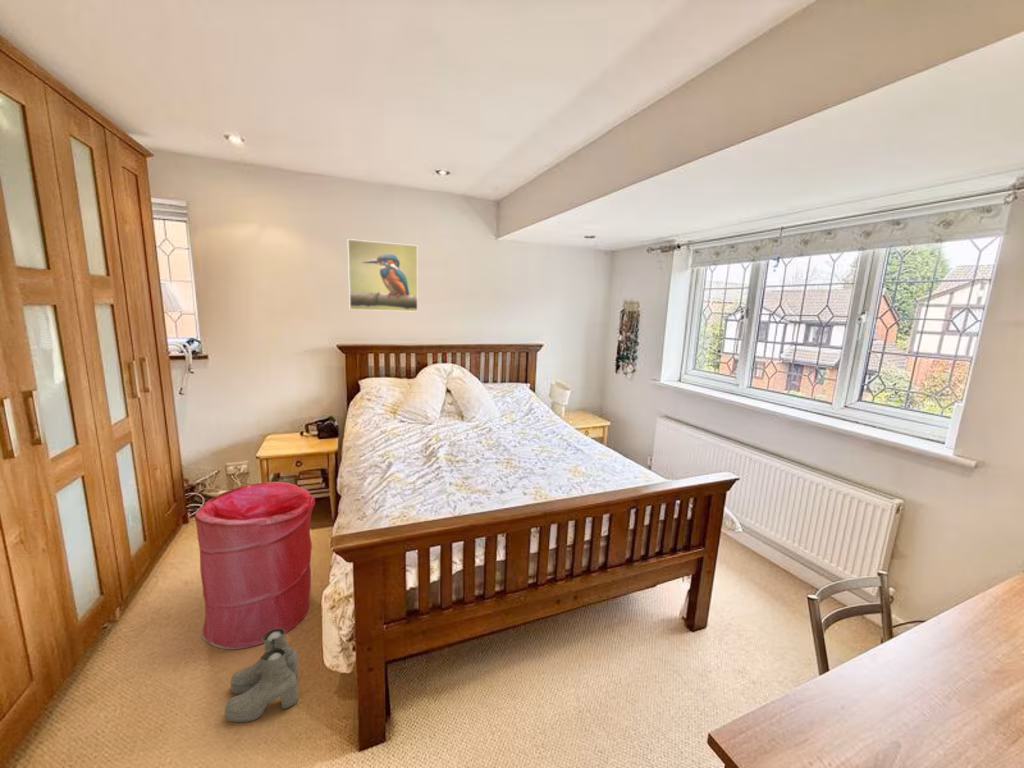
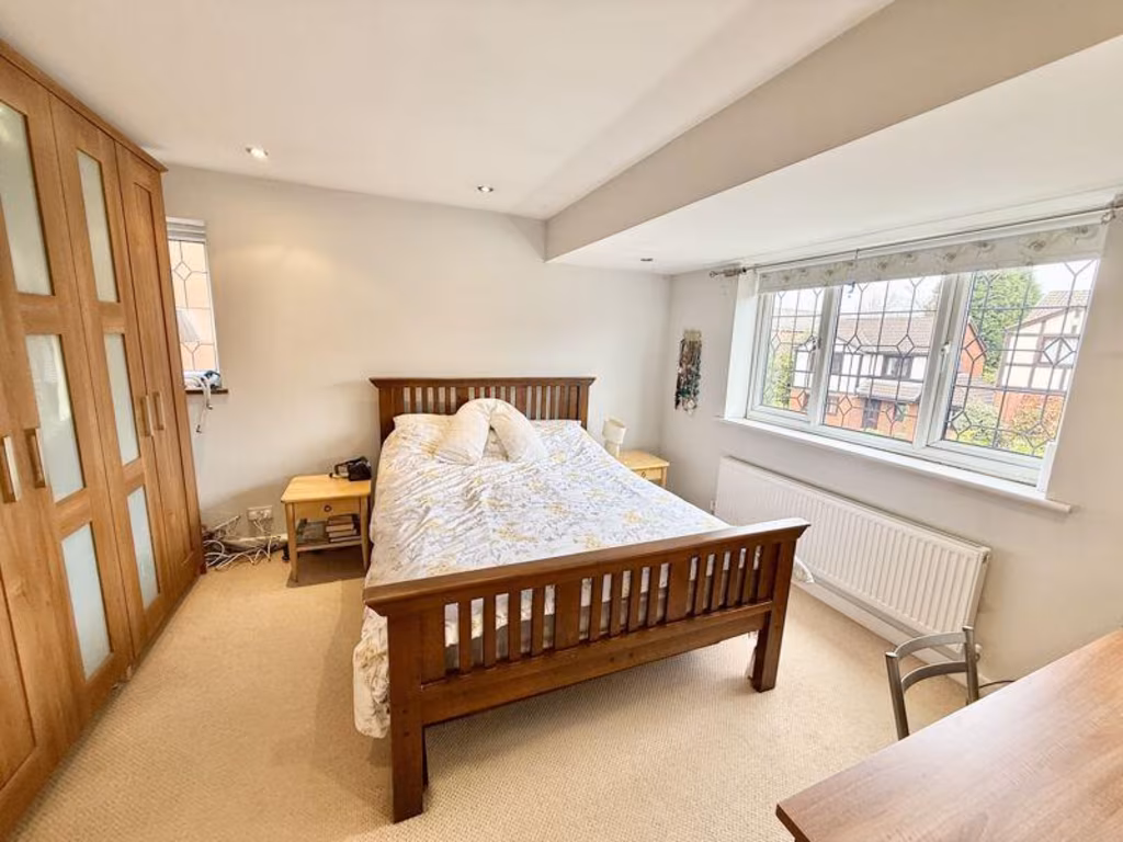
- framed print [347,238,419,313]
- laundry hamper [194,481,316,650]
- boots [224,629,299,723]
